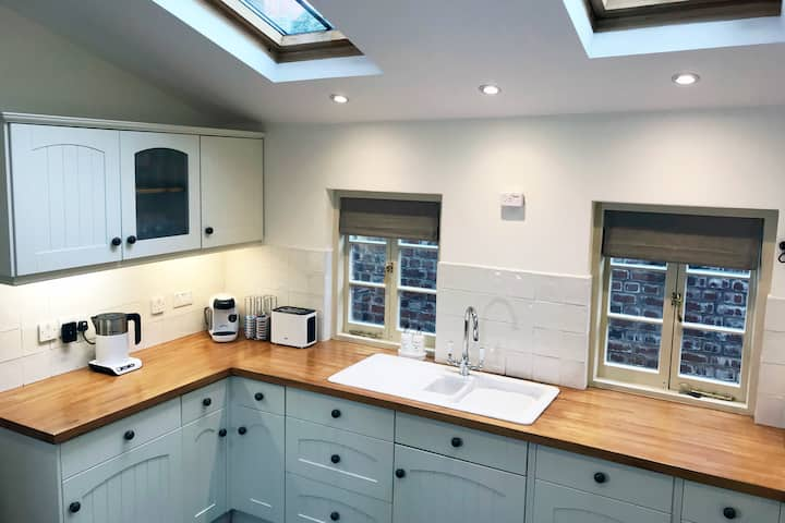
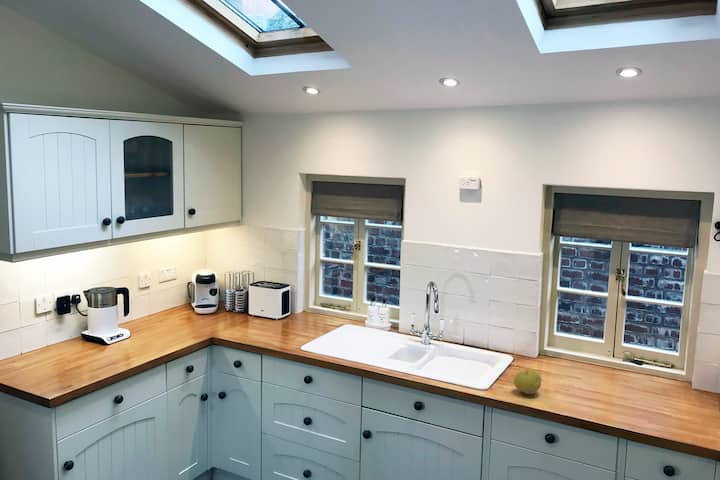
+ fruit [513,369,542,395]
